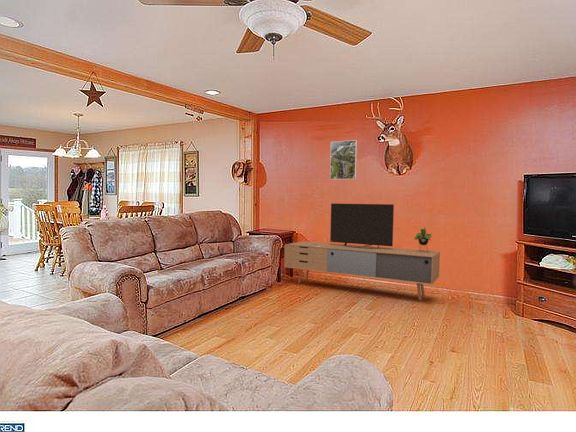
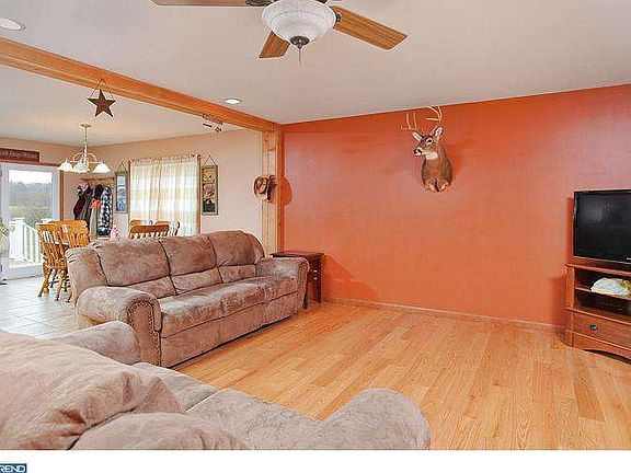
- media console [283,202,441,301]
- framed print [329,139,358,181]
